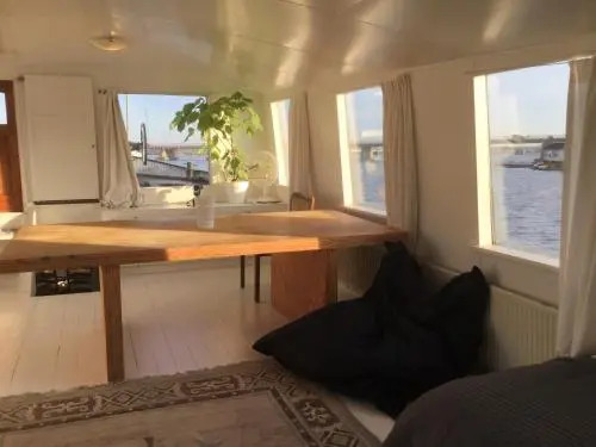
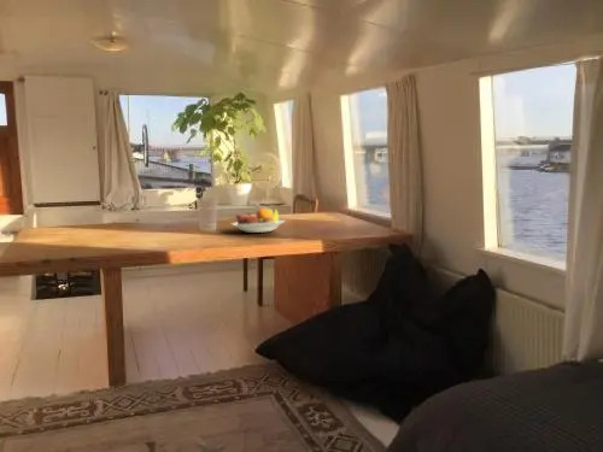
+ fruit bowl [230,207,287,234]
